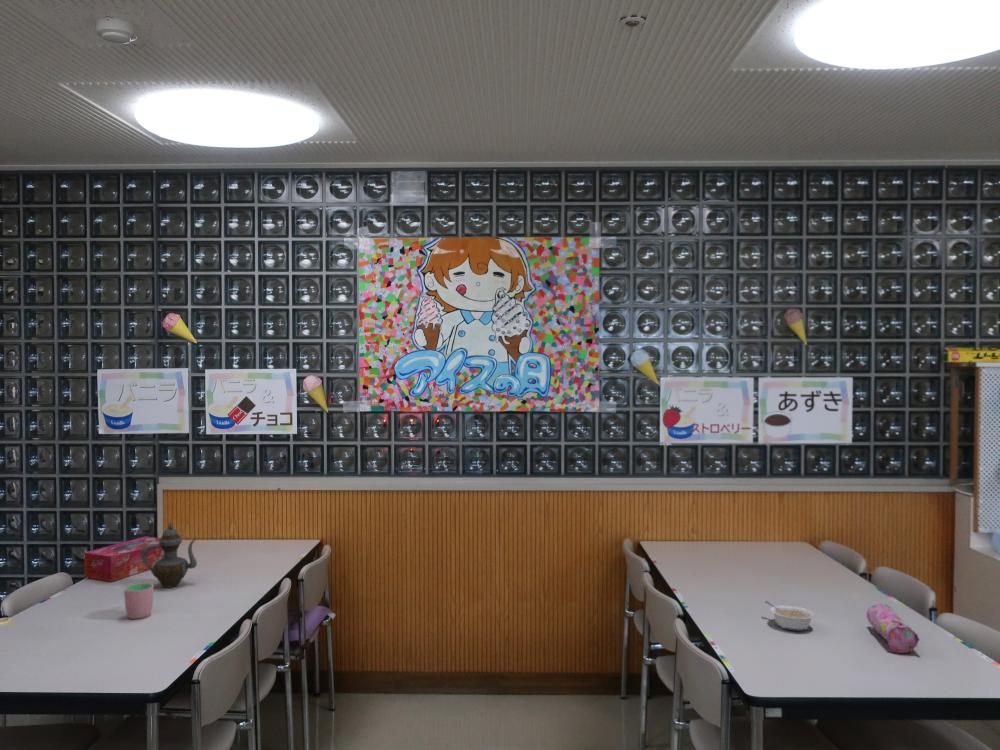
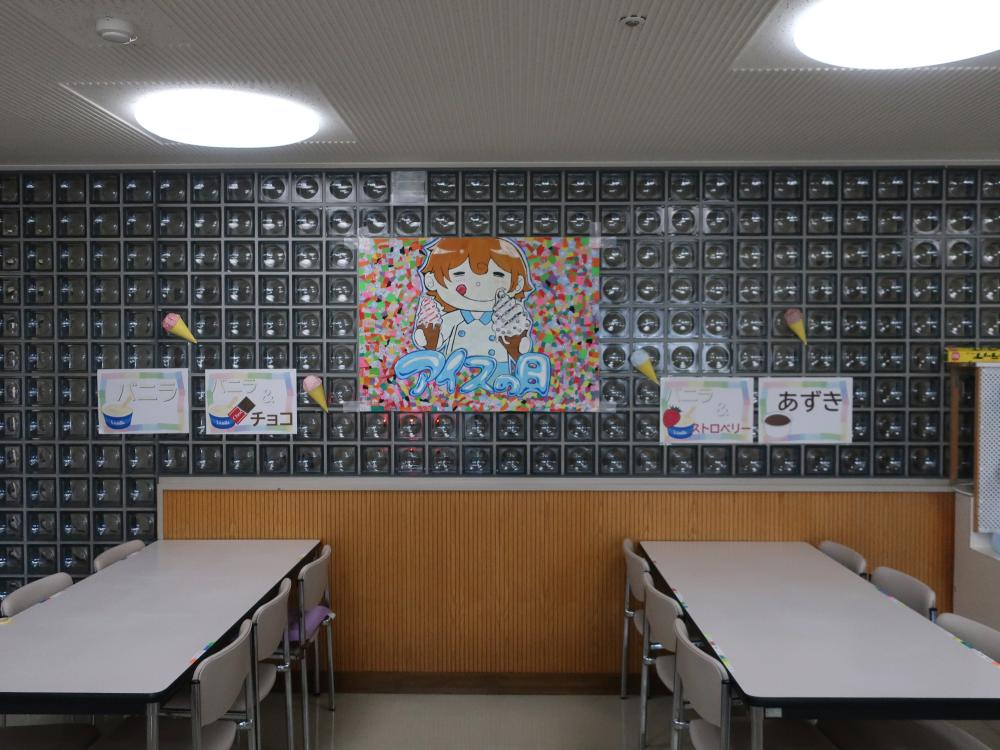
- tissue box [83,535,164,583]
- legume [764,600,816,632]
- pencil case [866,602,921,654]
- teapot [141,520,198,589]
- cup [123,582,155,620]
